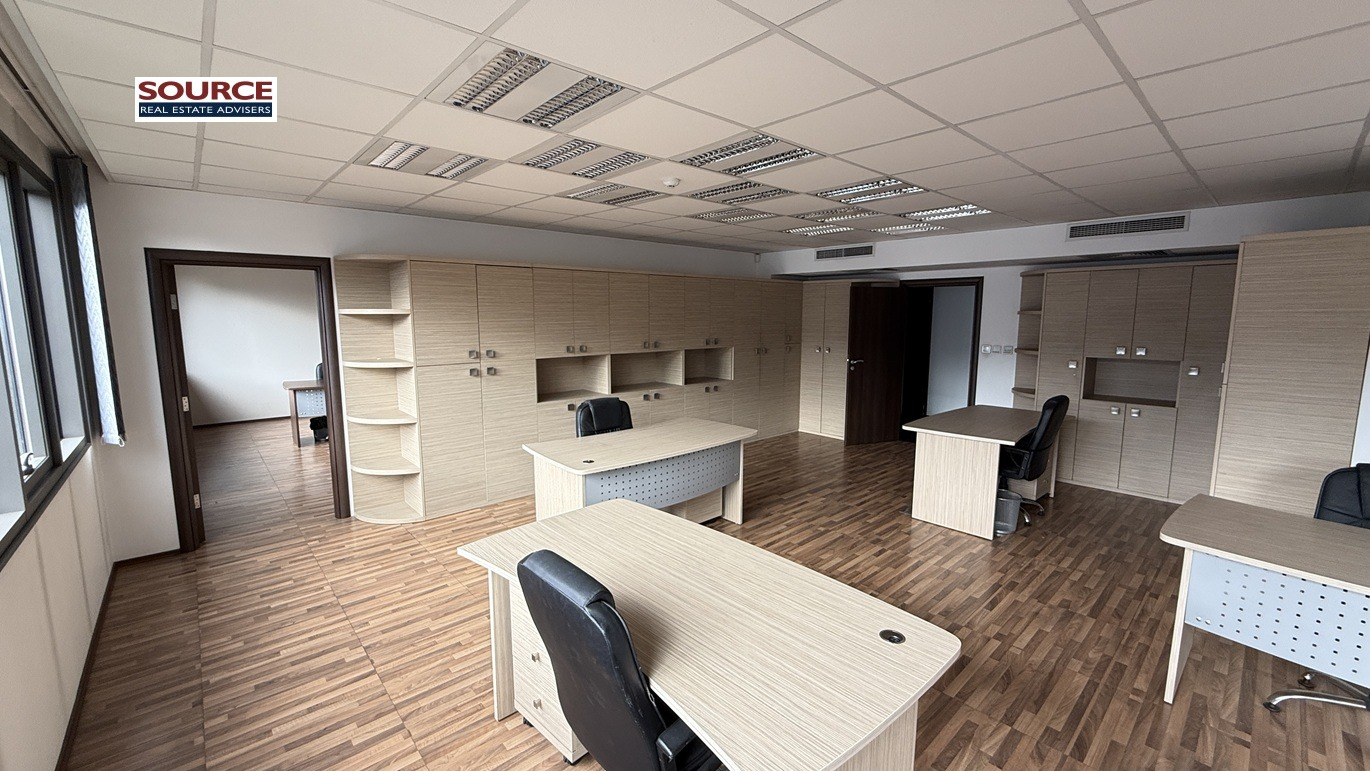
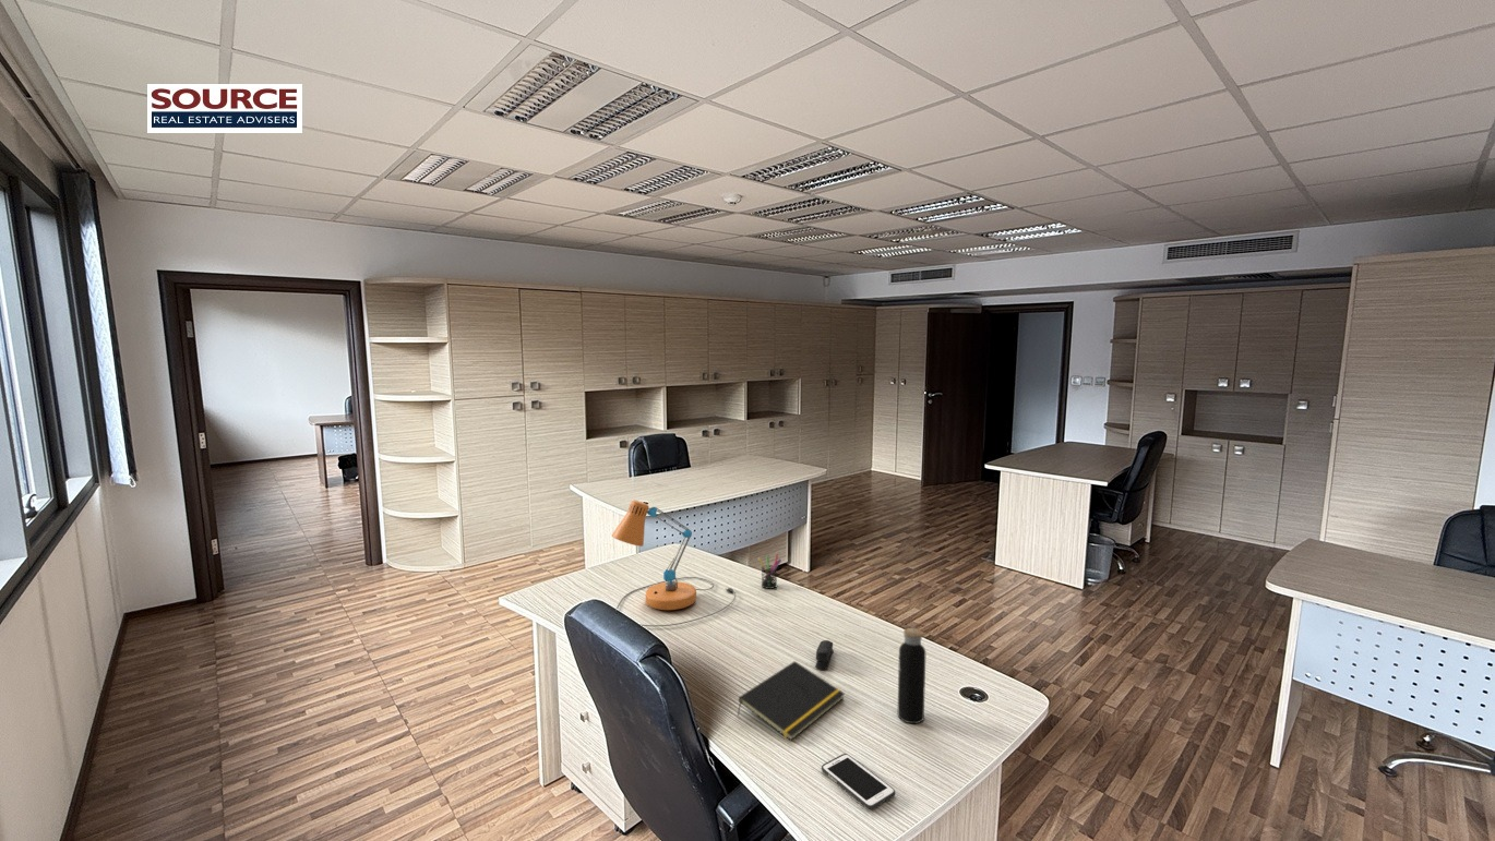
+ water bottle [897,621,926,724]
+ desk lamp [611,500,737,627]
+ pen holder [757,553,782,590]
+ stapler [814,639,834,671]
+ cell phone [821,753,896,810]
+ notepad [737,660,846,742]
